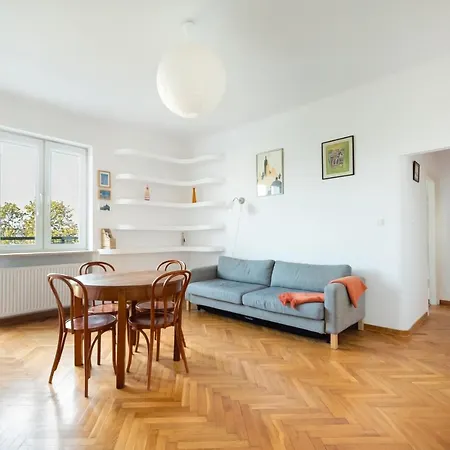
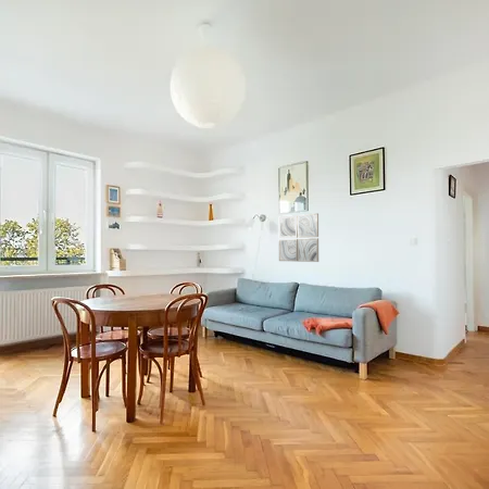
+ wall art [278,212,319,263]
